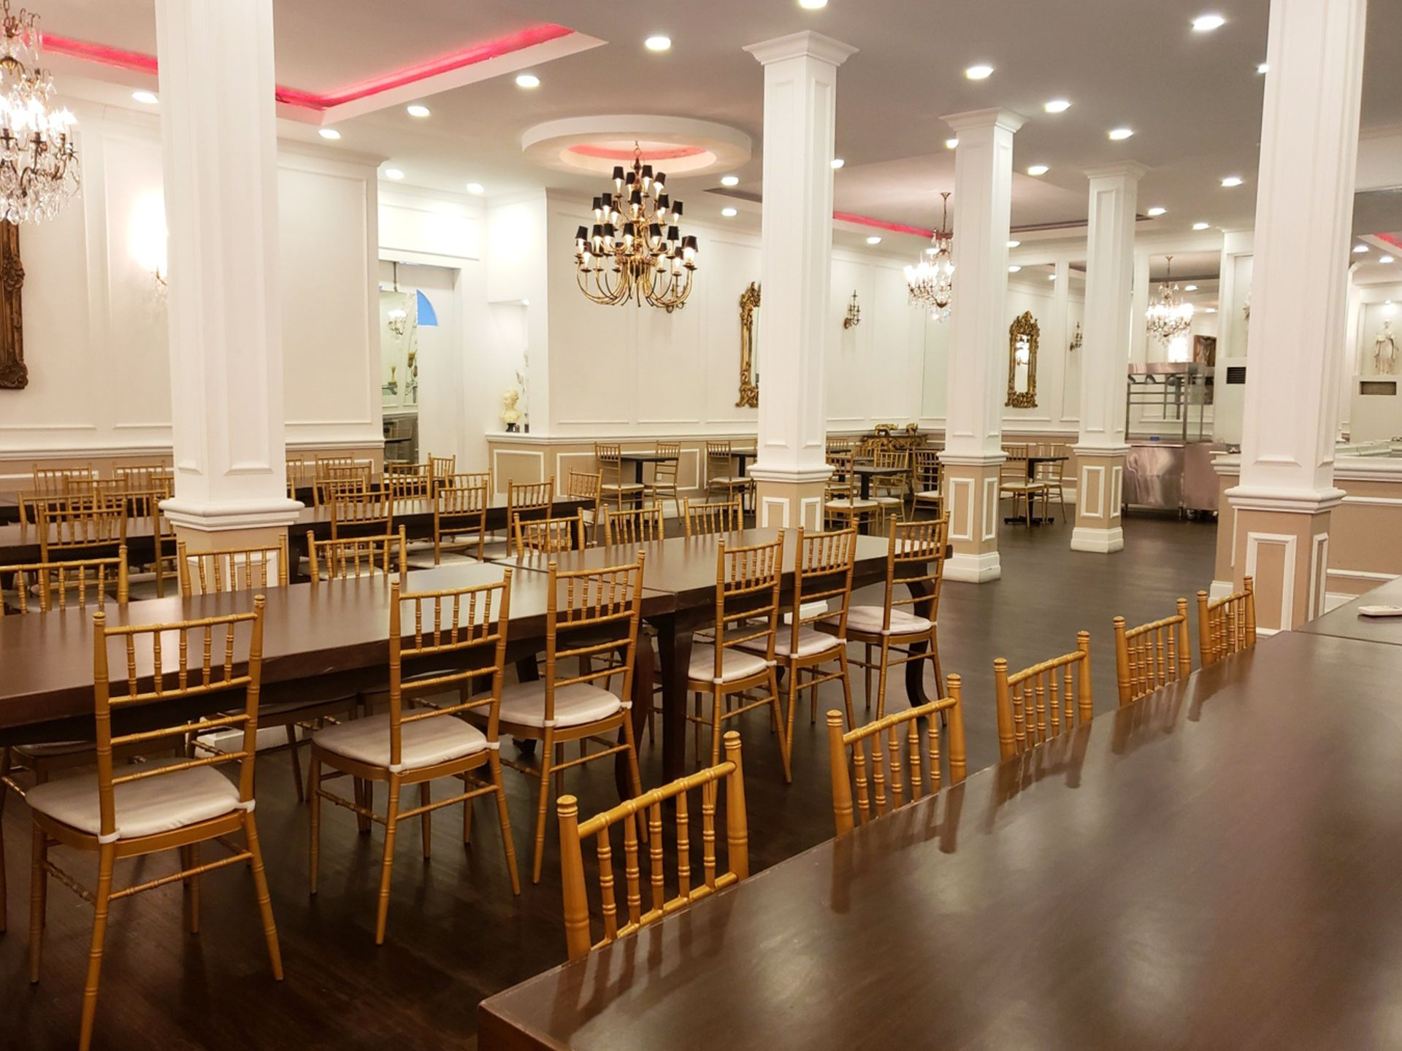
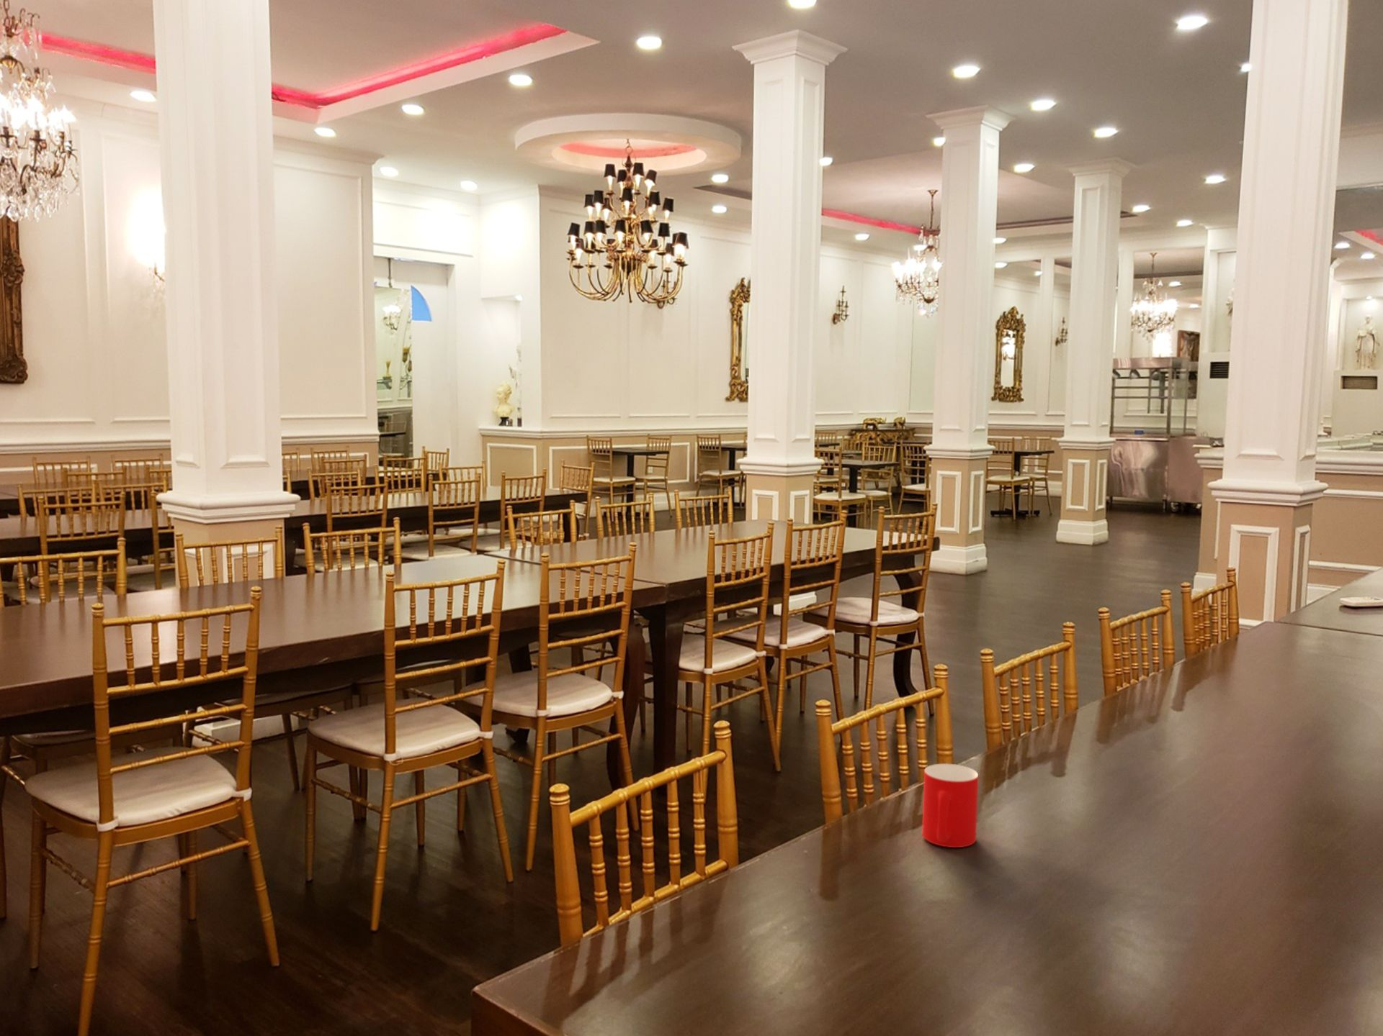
+ cup [921,763,979,848]
